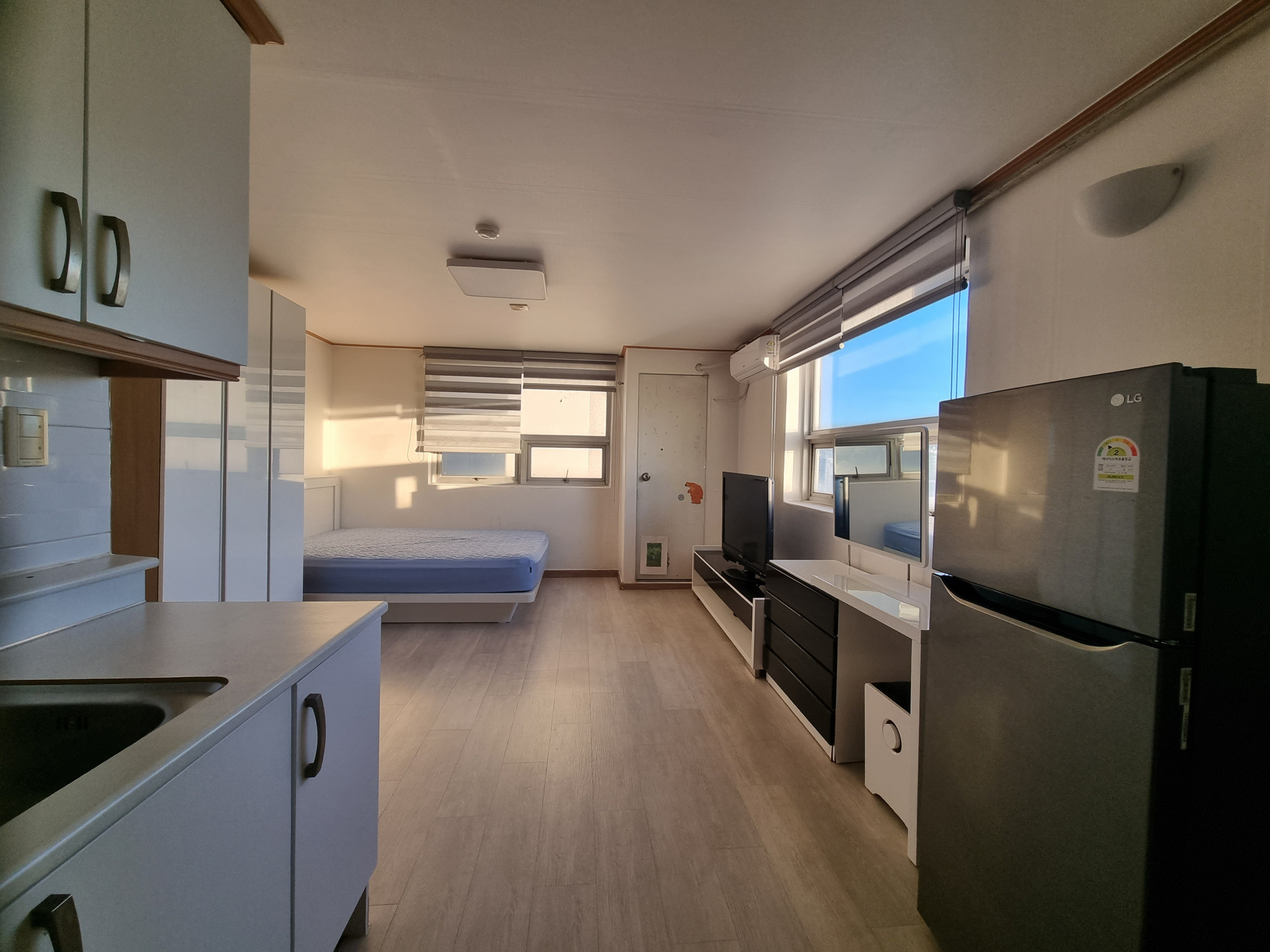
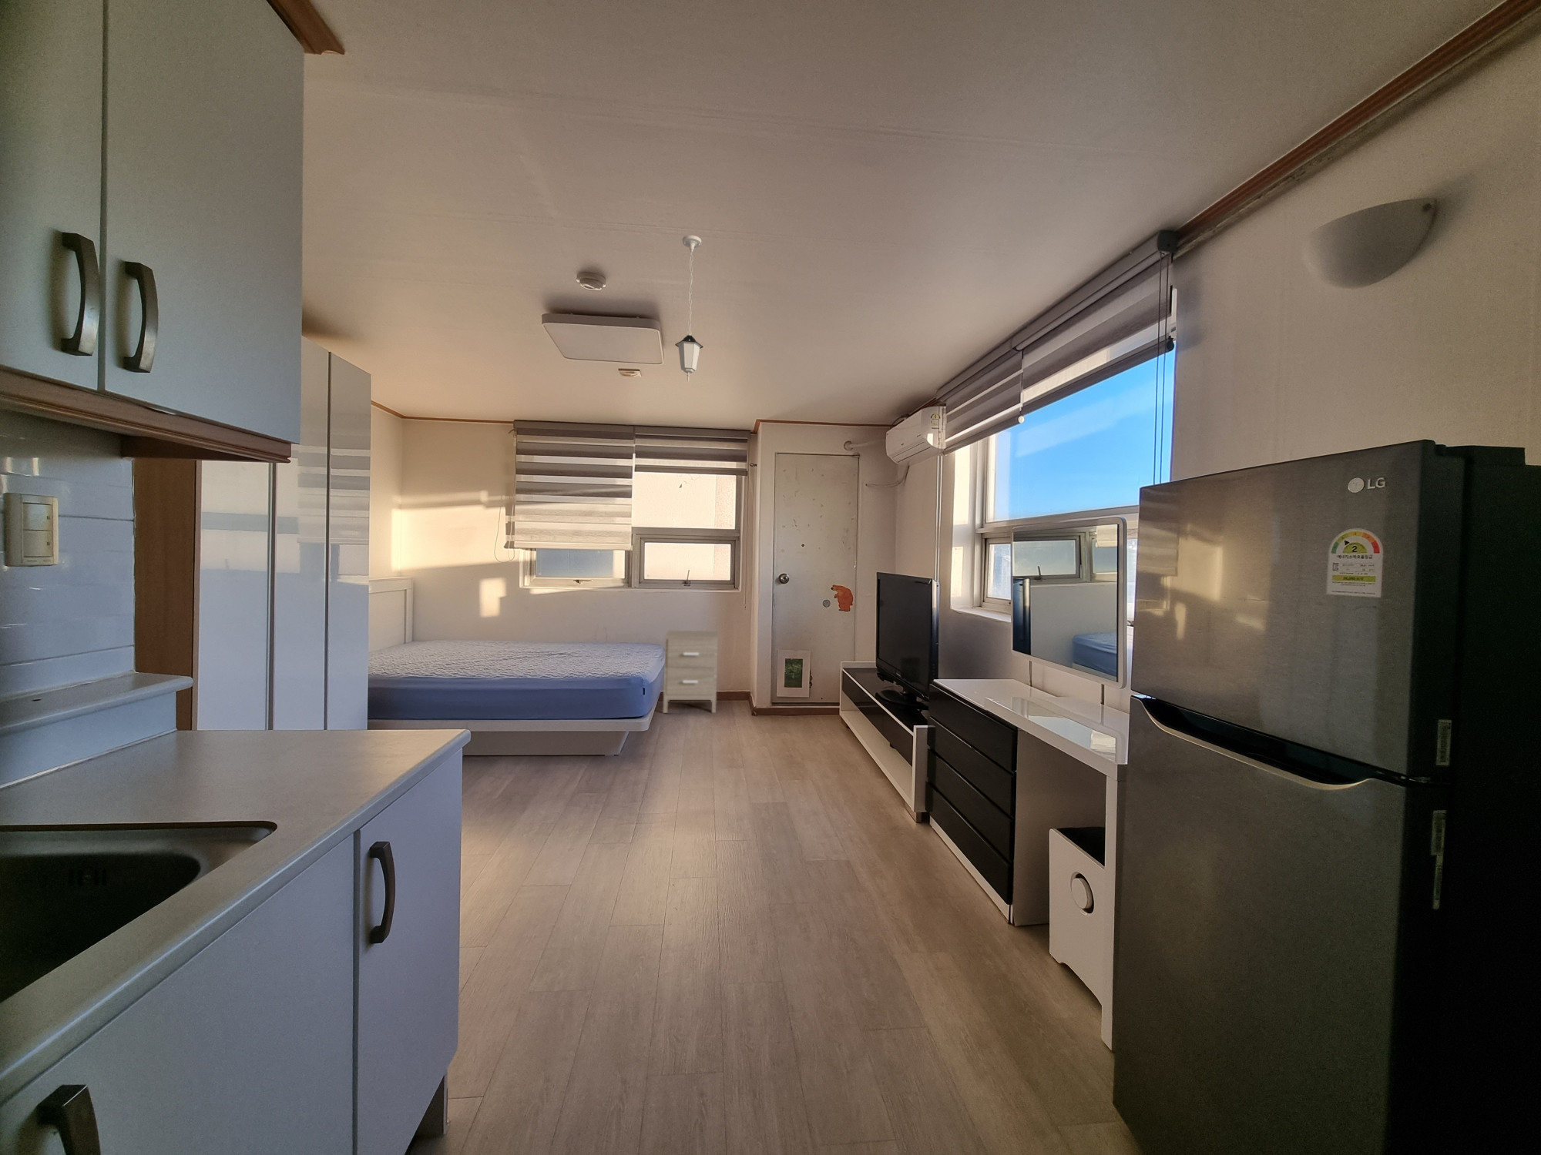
+ pendant light [675,235,704,382]
+ nightstand [663,630,718,713]
